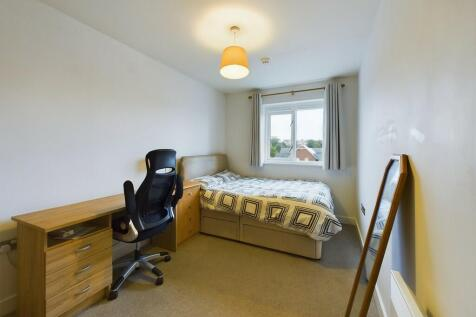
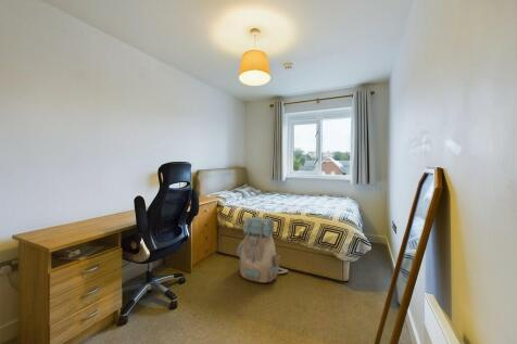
+ backpack [236,216,289,283]
